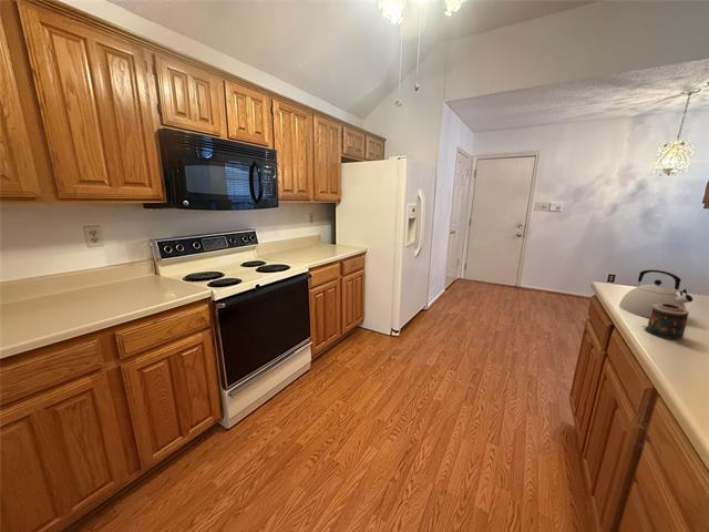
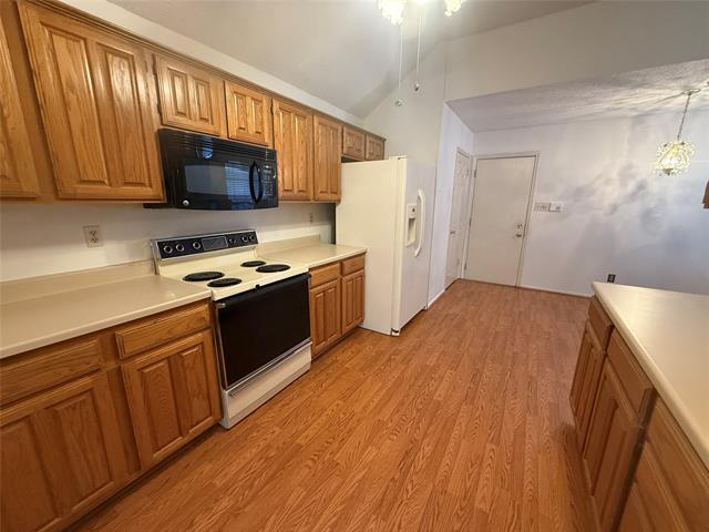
- kettle [618,269,693,318]
- candle [640,304,690,340]
